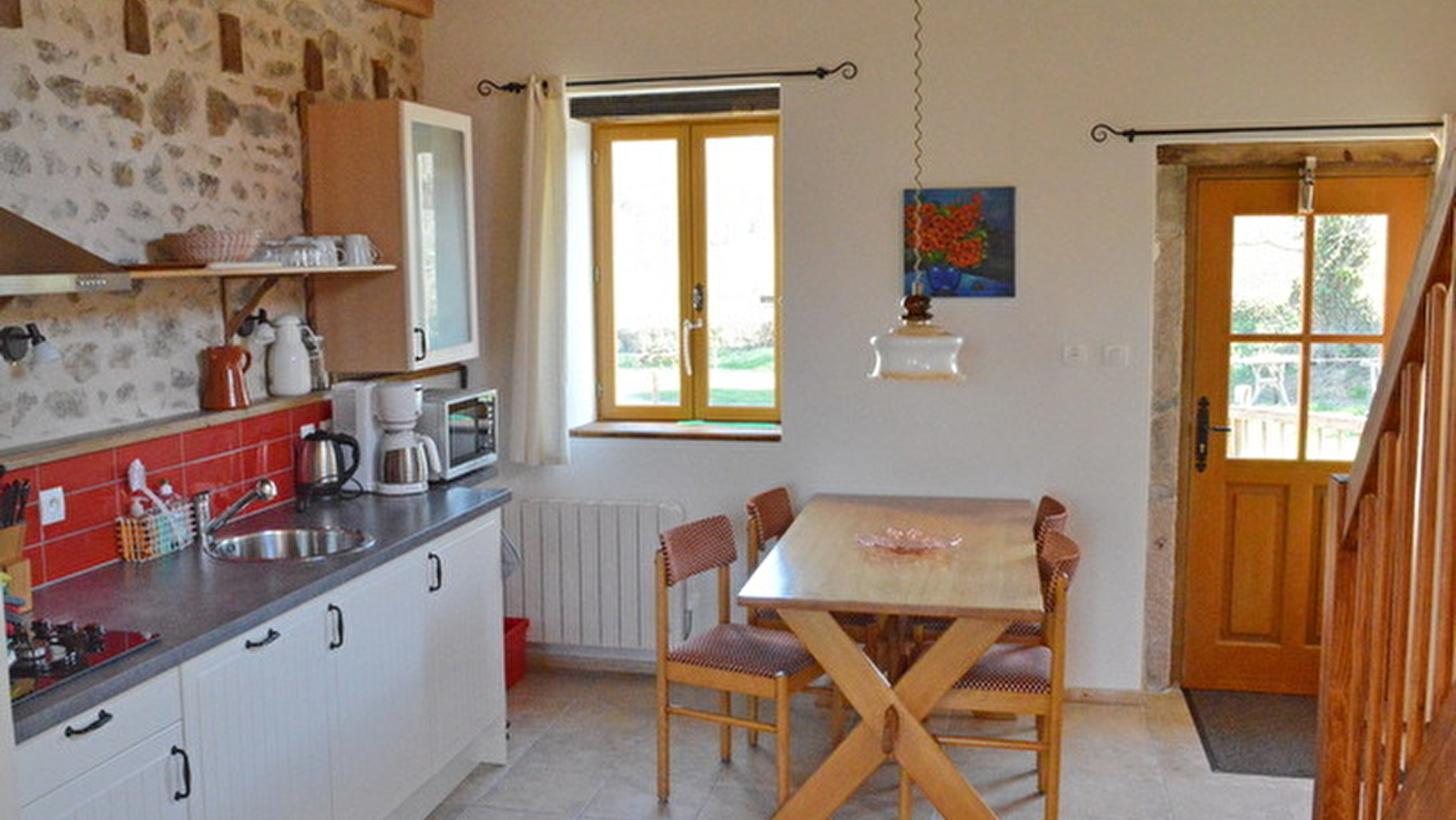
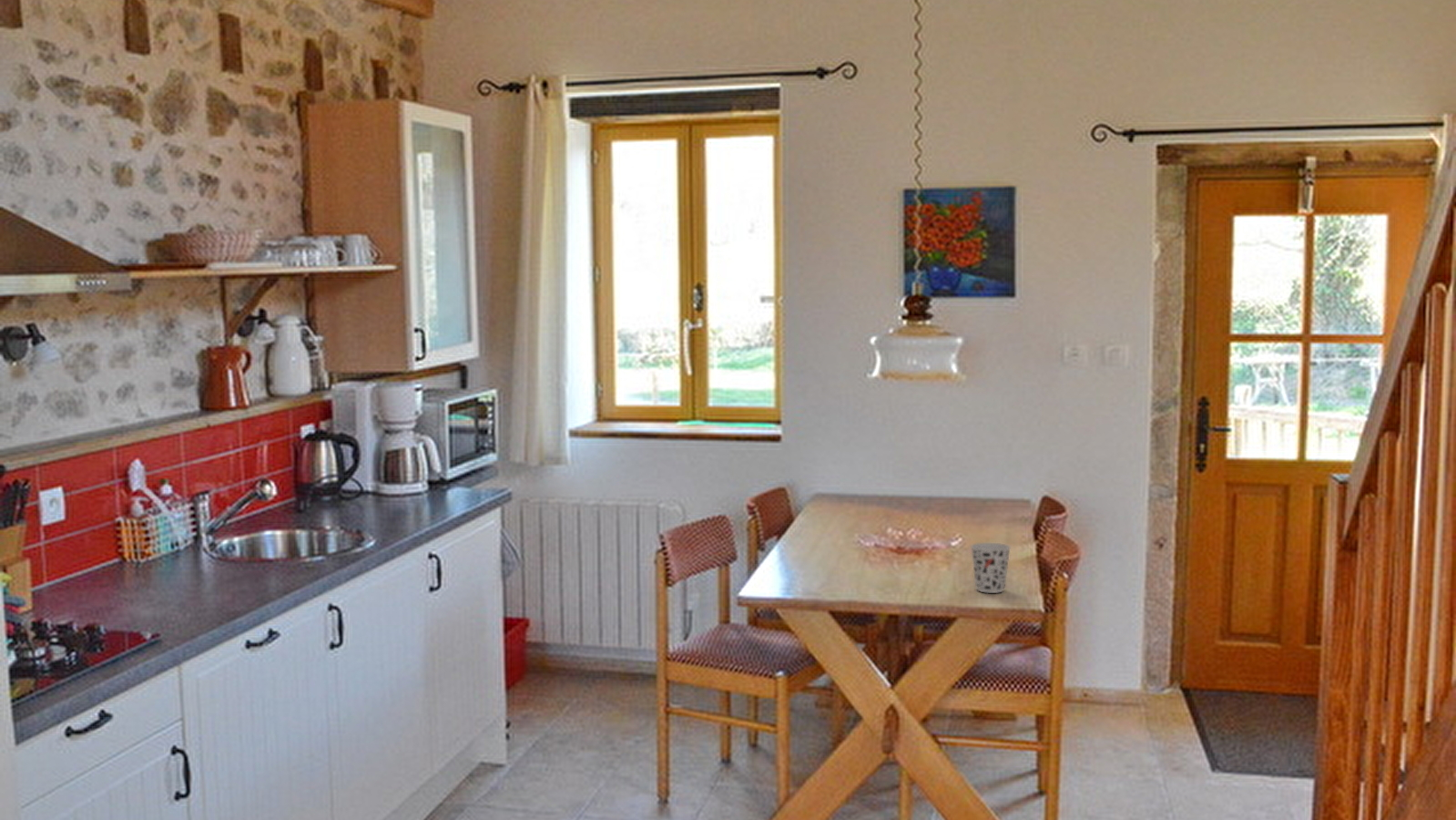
+ cup [970,542,1012,594]
